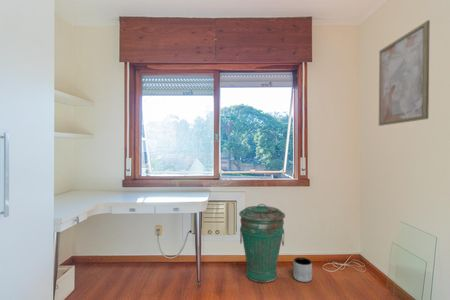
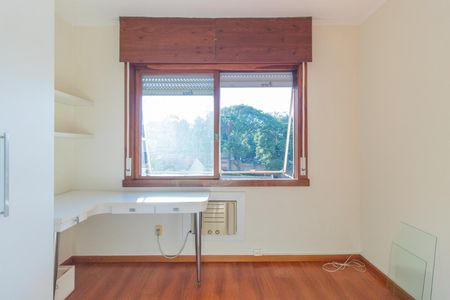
- trash can [238,203,286,284]
- wall art [378,19,431,127]
- planter [292,257,313,283]
